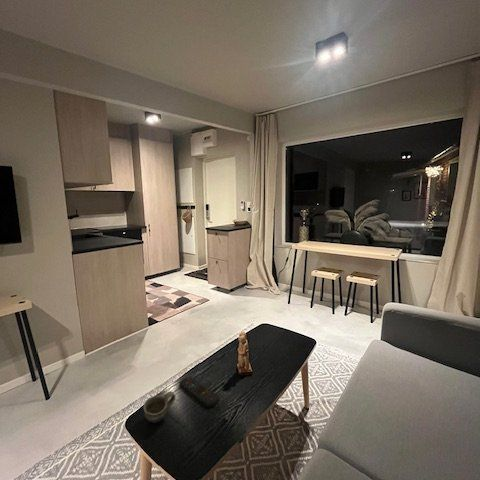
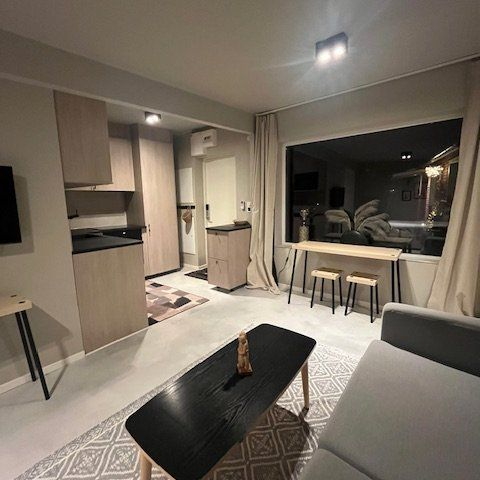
- remote control [178,376,220,408]
- cup [142,390,177,424]
